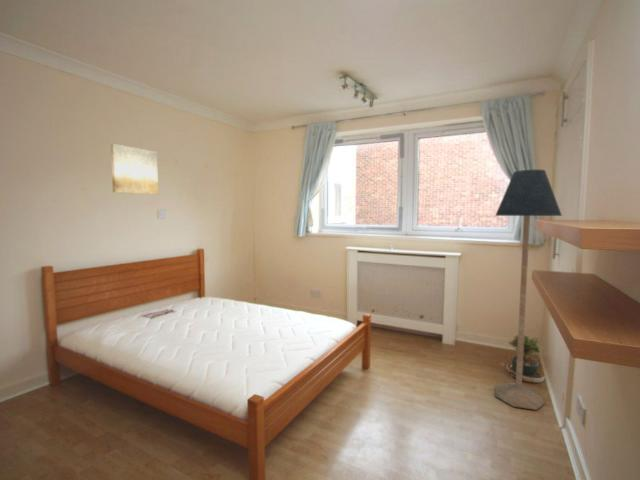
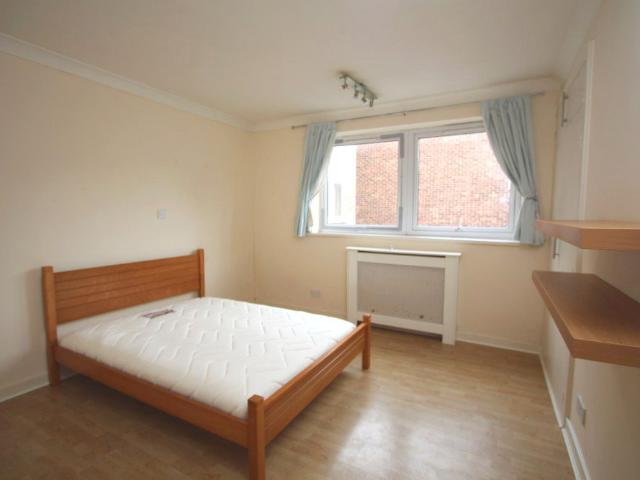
- wall art [110,143,159,196]
- potted plant [506,333,546,384]
- floor lamp [494,169,563,411]
